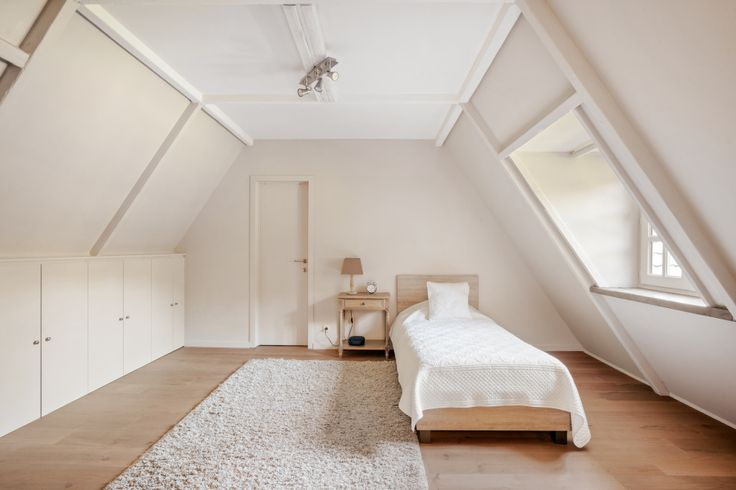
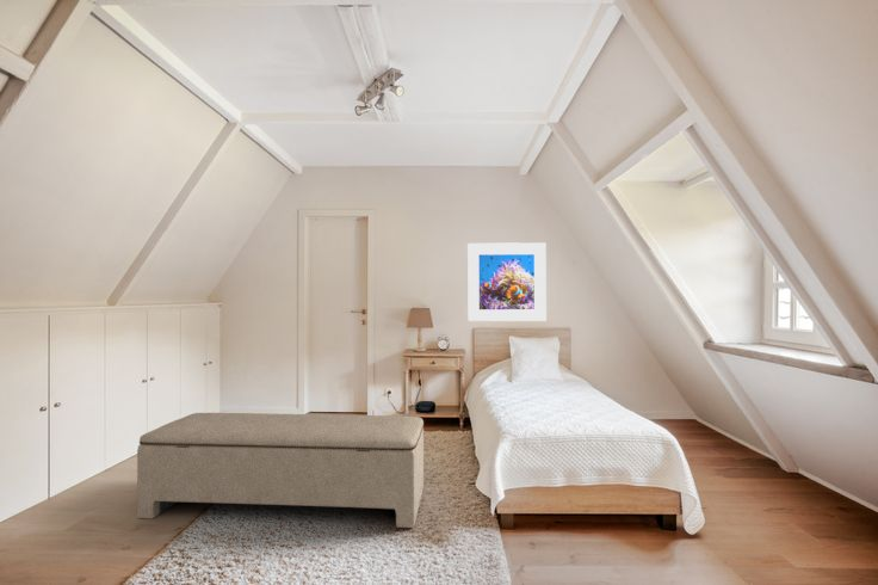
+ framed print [466,241,548,322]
+ bench [136,412,425,529]
